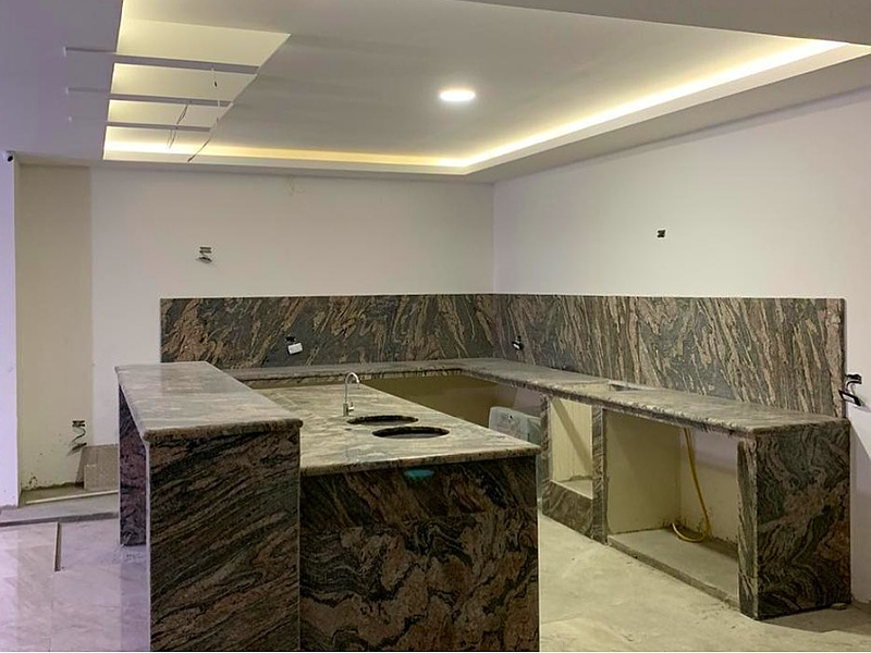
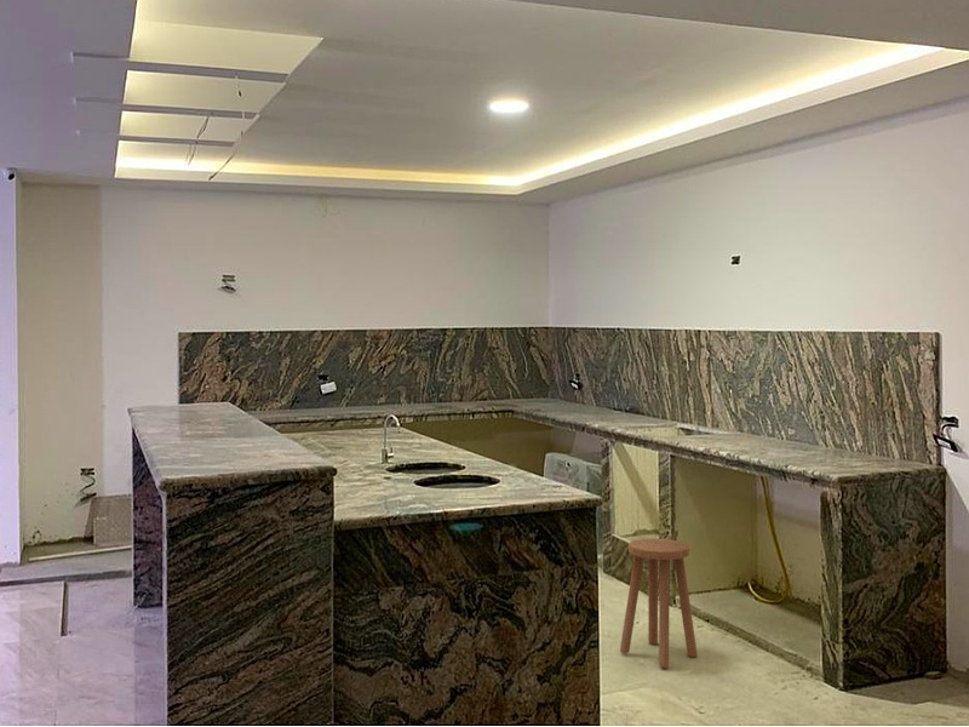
+ stool [619,538,699,669]
